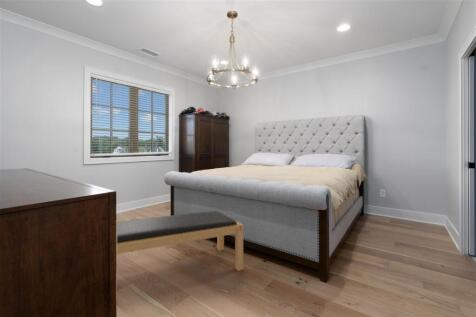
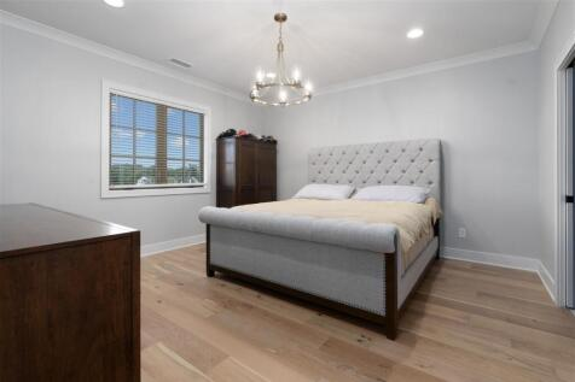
- bench [116,210,244,272]
